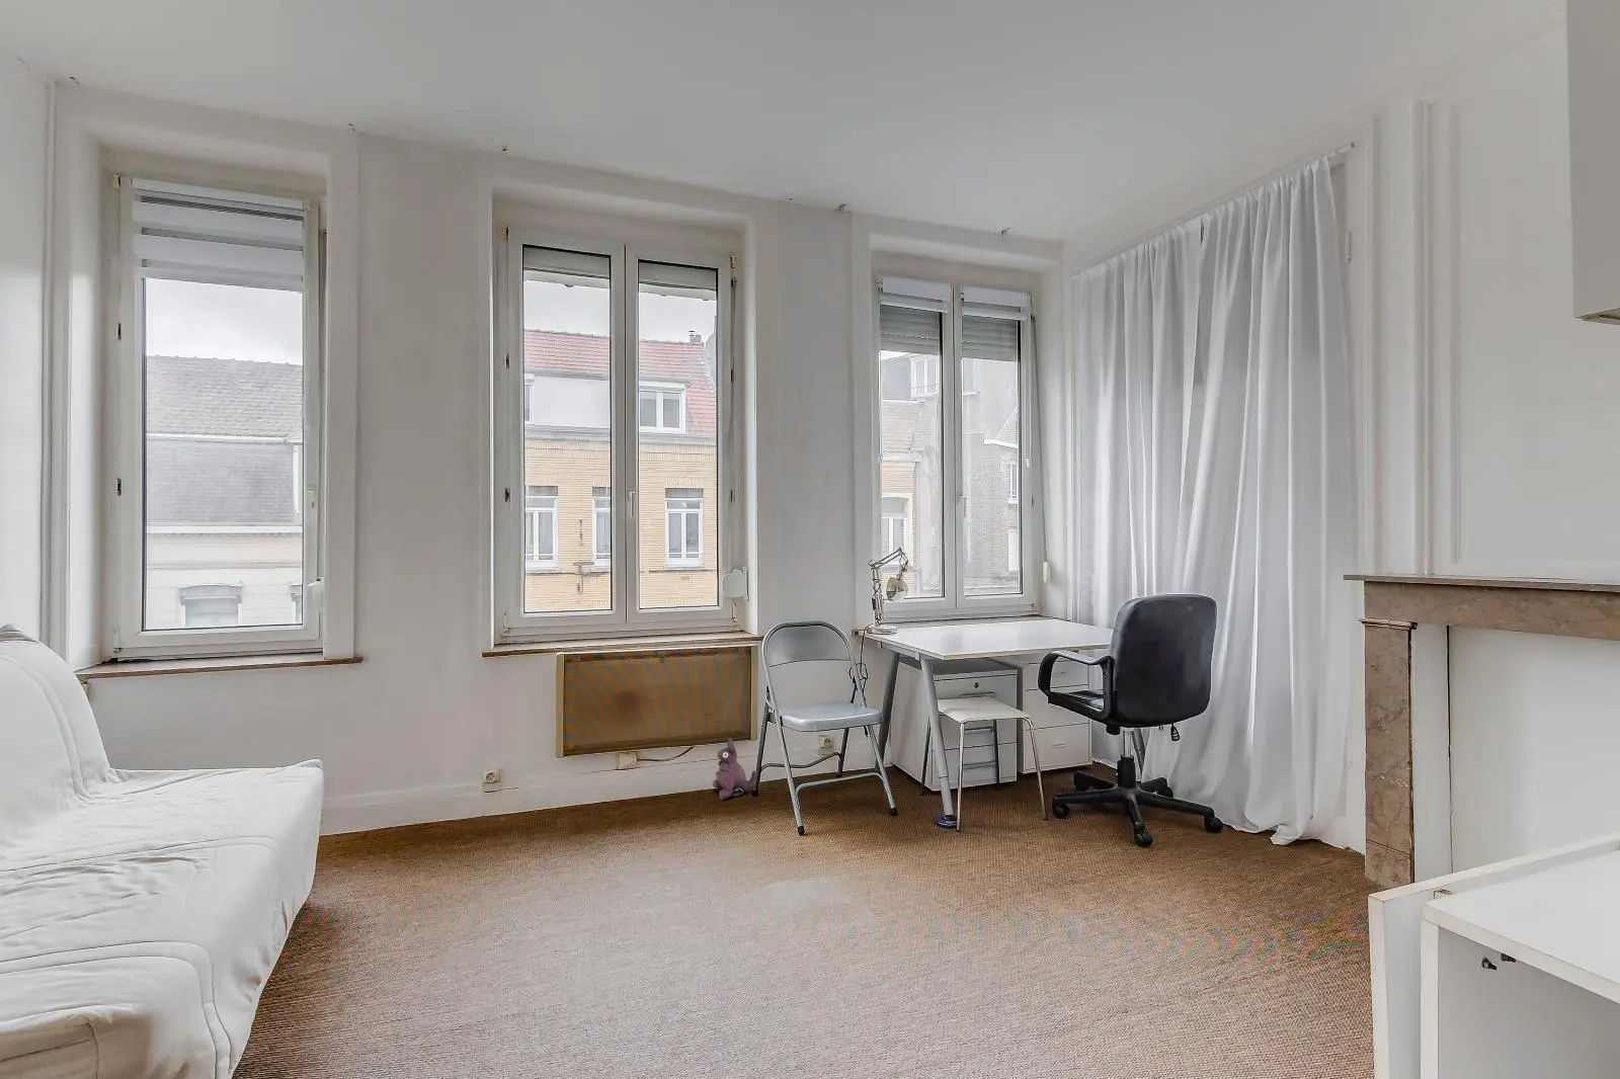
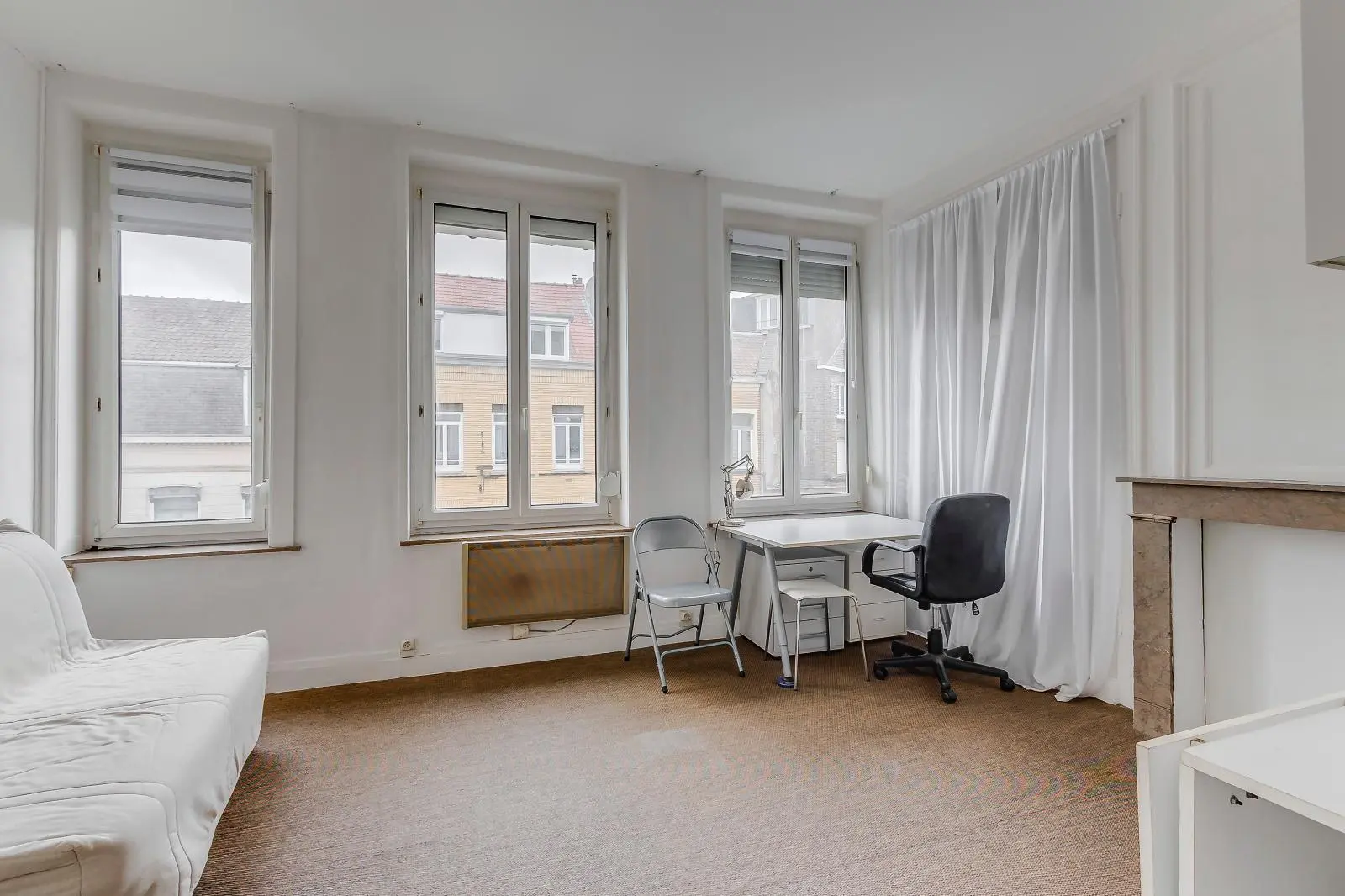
- plush toy [712,737,758,801]
